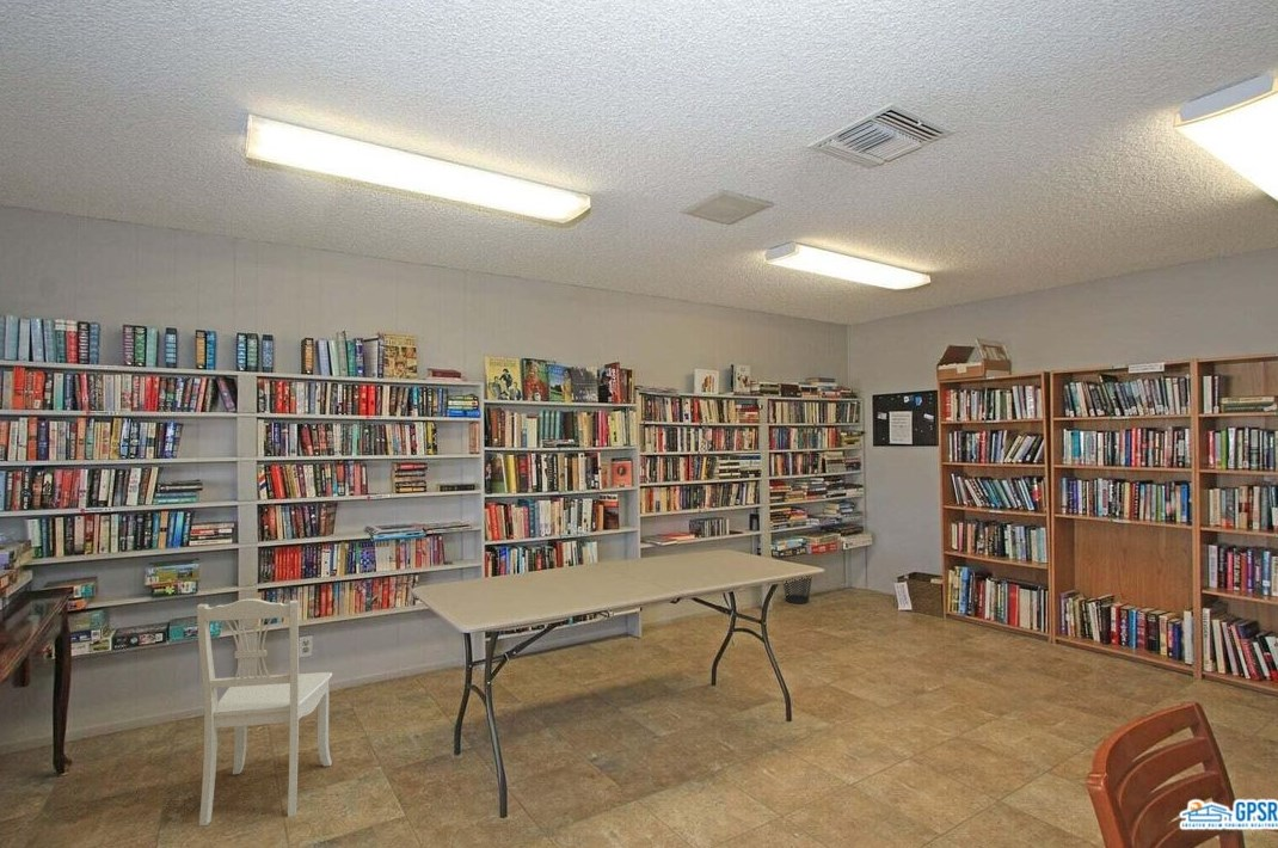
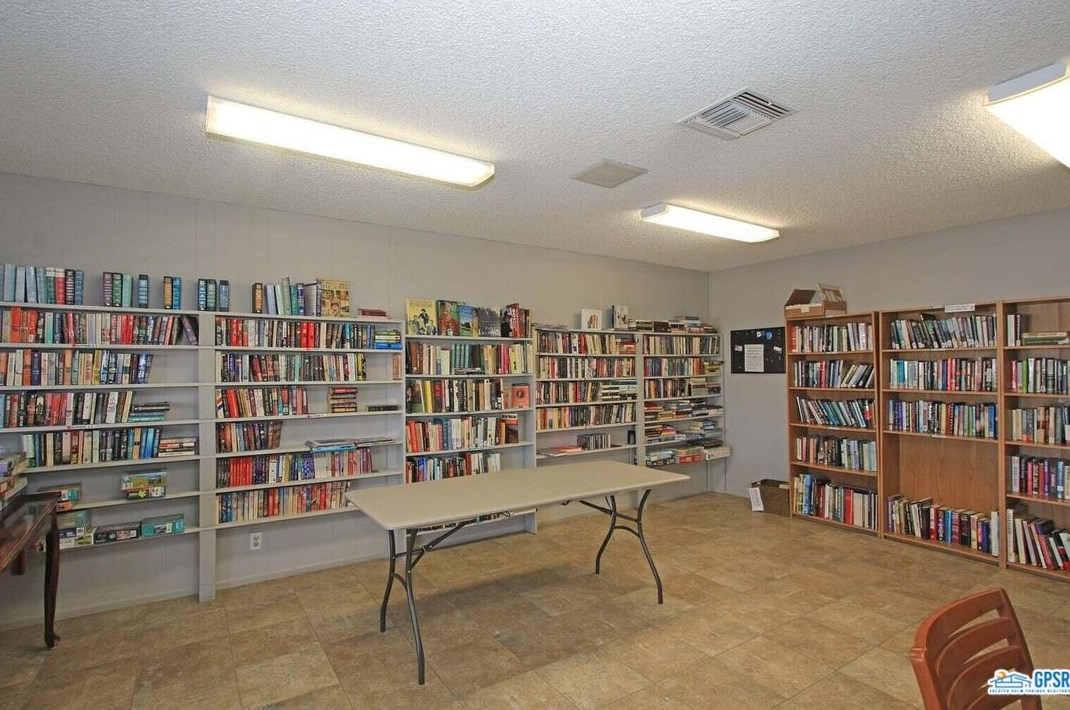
- wastebasket [782,577,813,604]
- dining chair [196,597,333,827]
